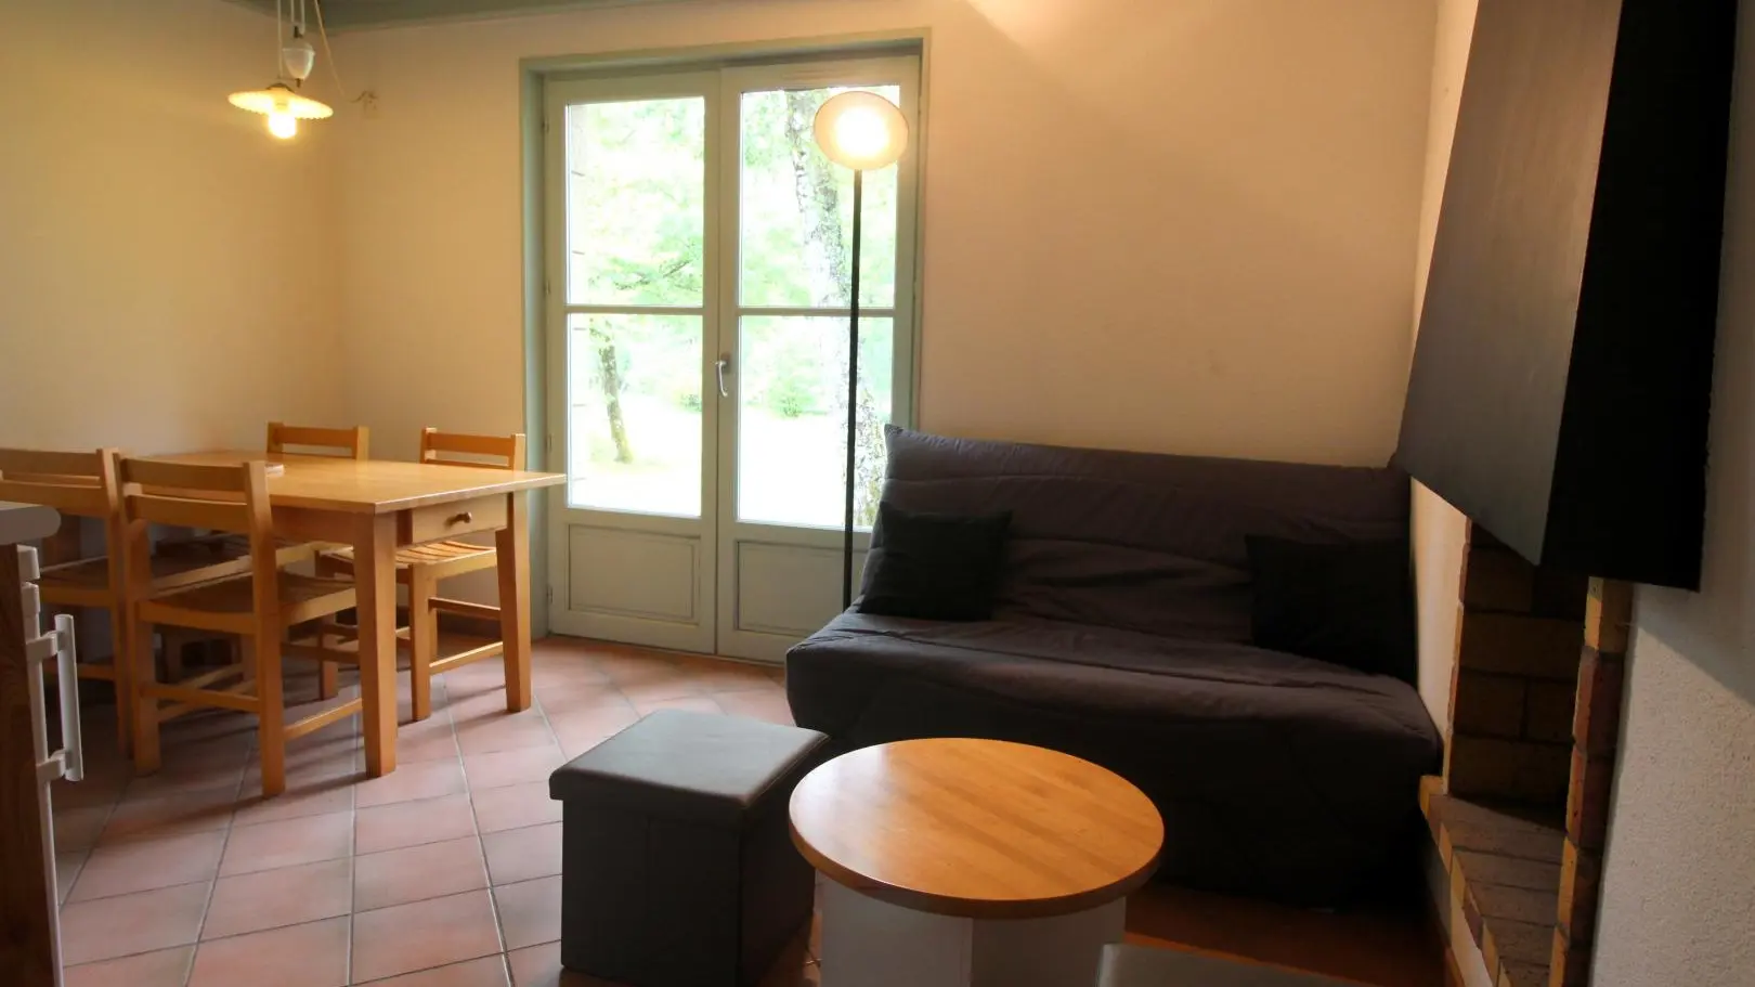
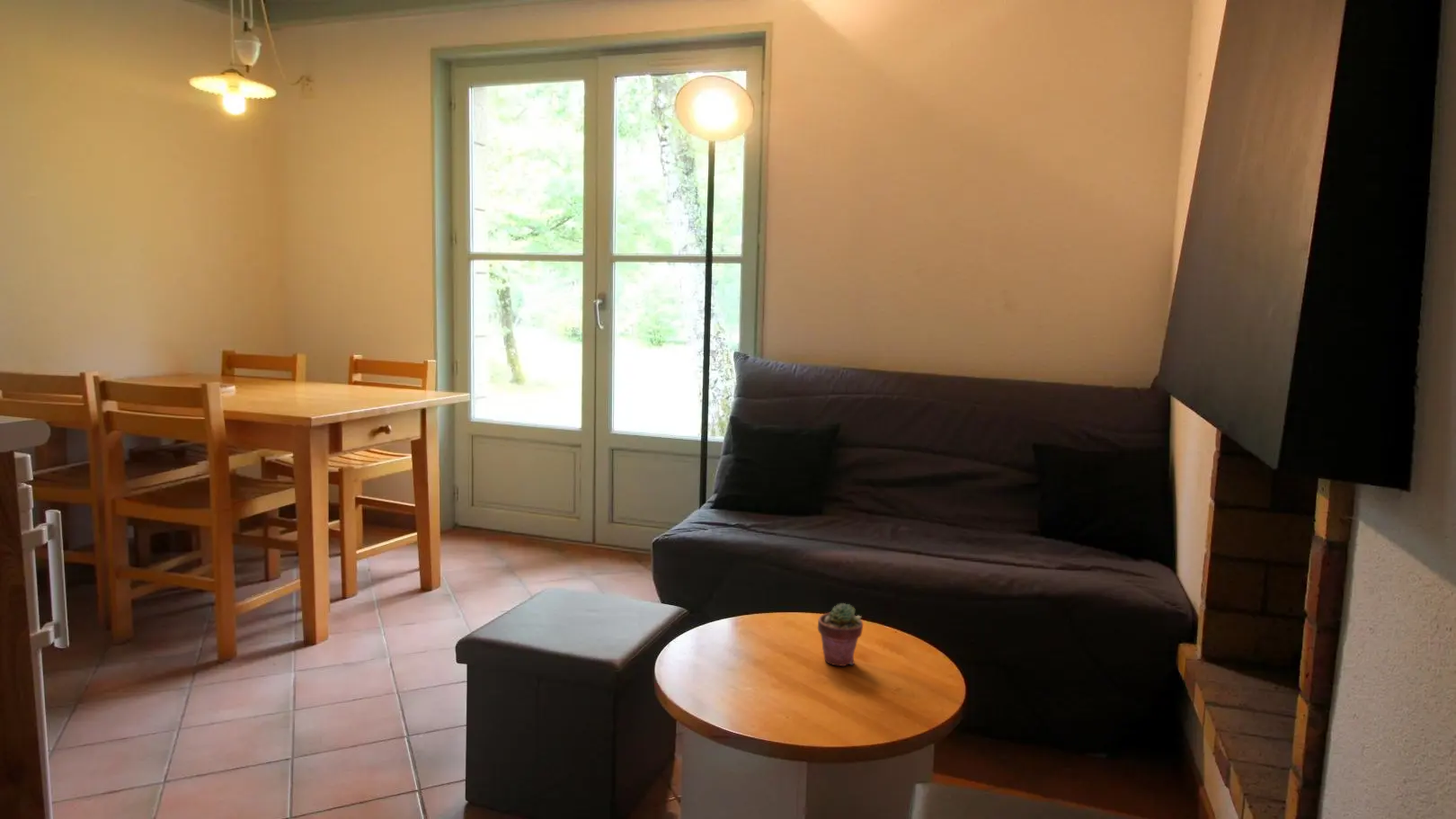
+ potted succulent [817,602,864,667]
